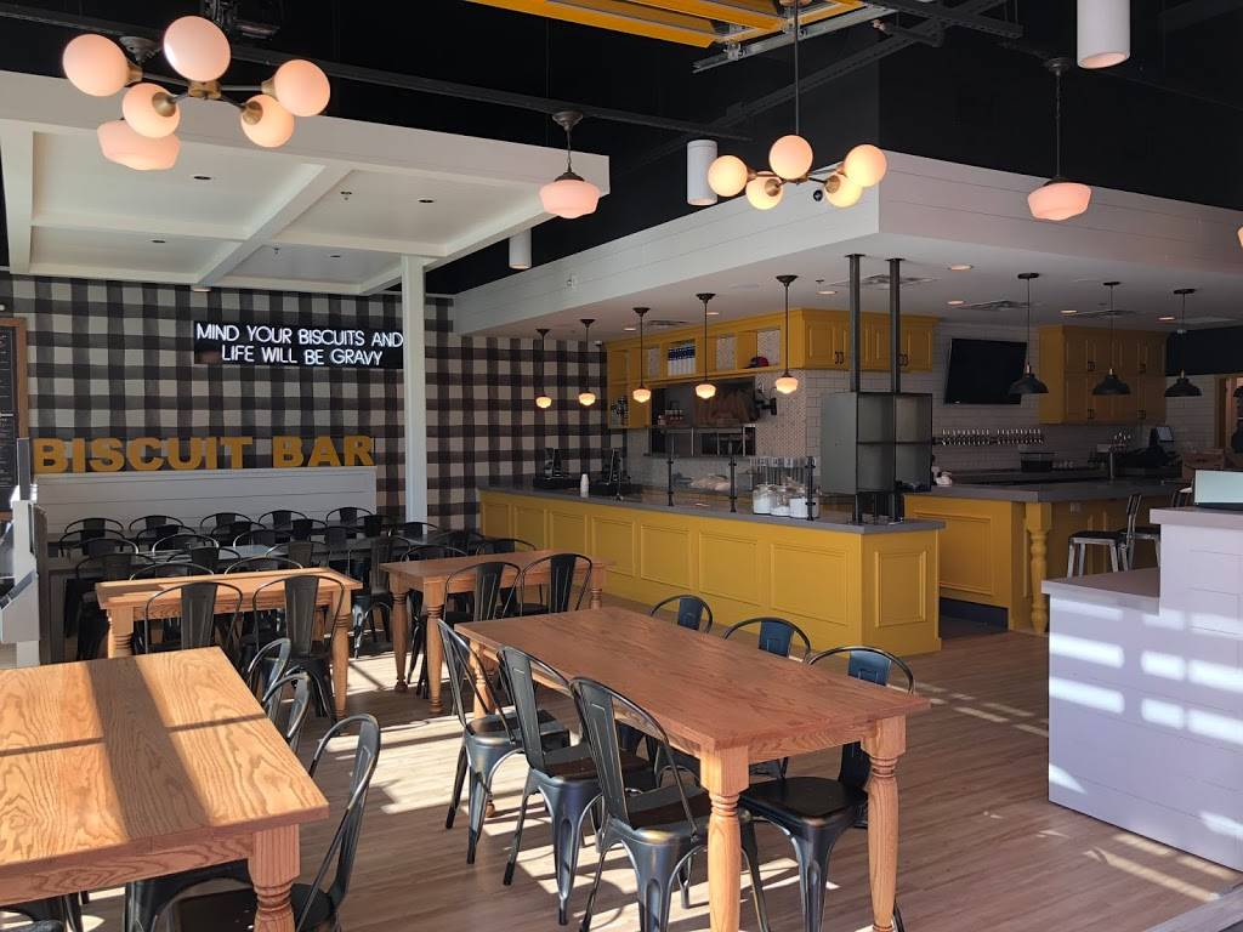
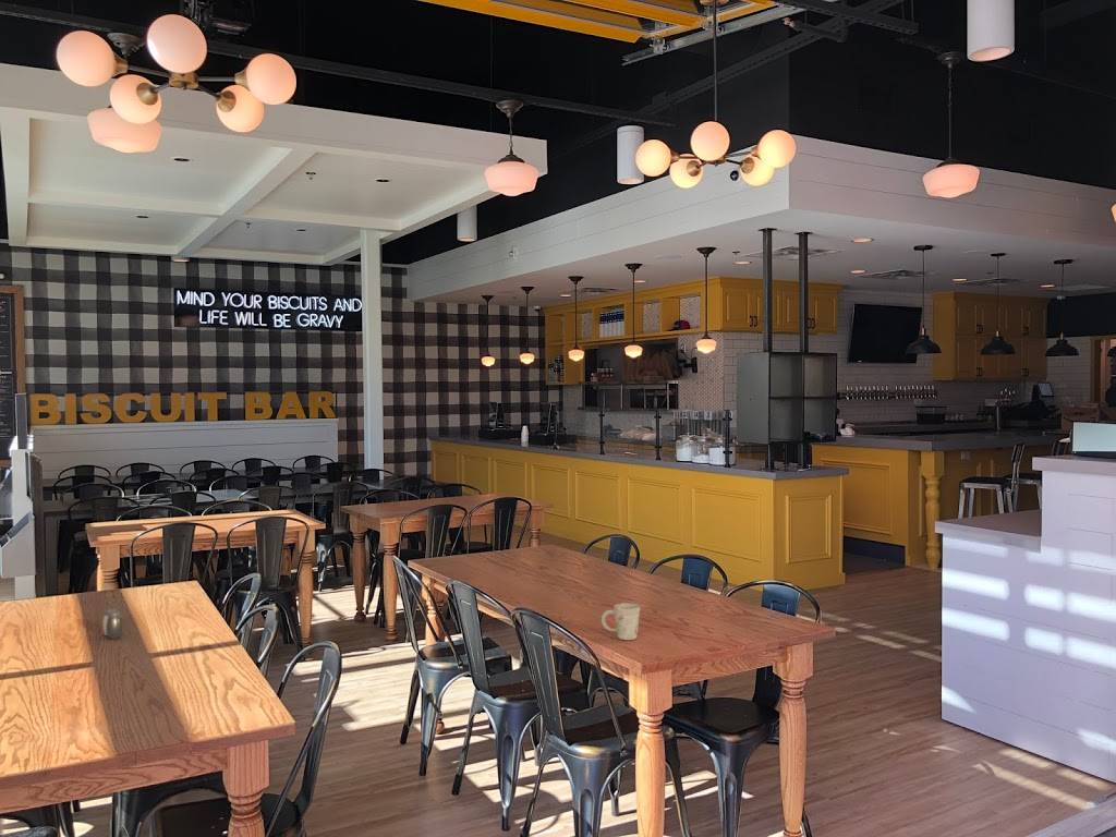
+ mug [601,602,641,641]
+ salt and pepper shaker [101,607,123,640]
